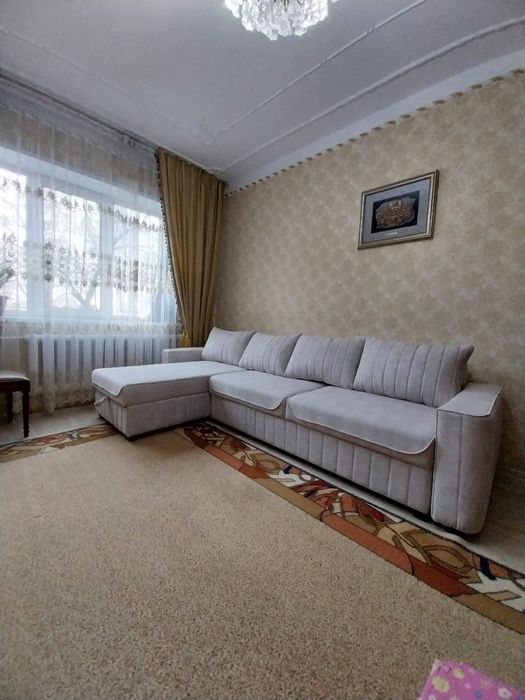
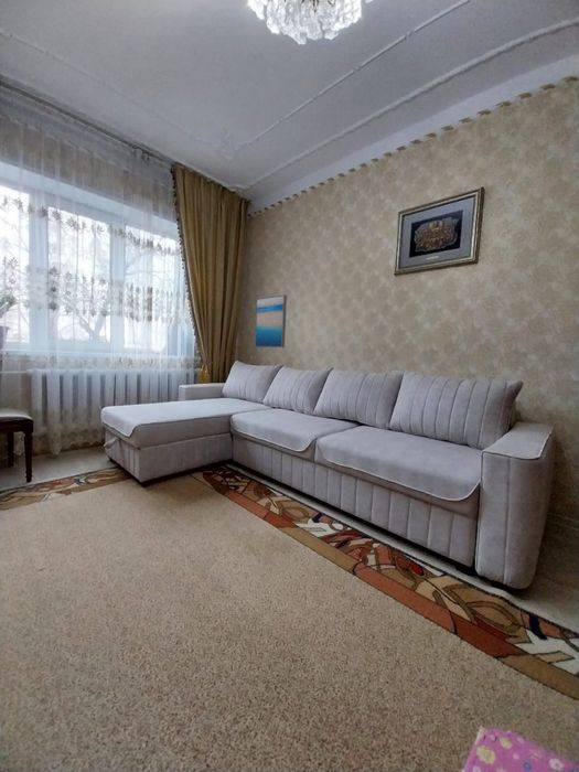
+ wall art [254,293,288,349]
